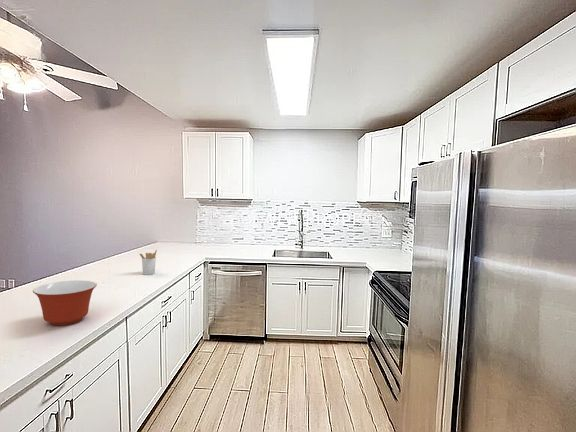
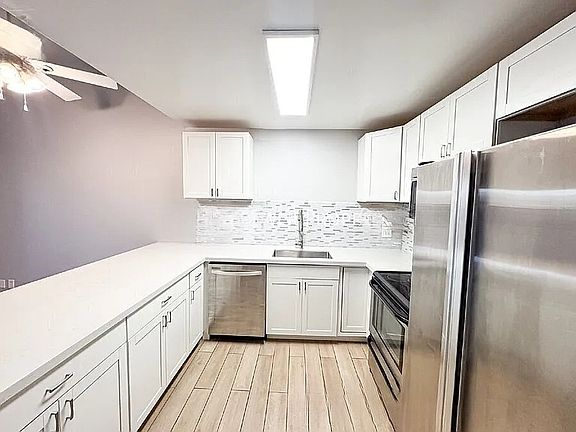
- utensil holder [139,249,158,276]
- mixing bowl [32,279,98,326]
